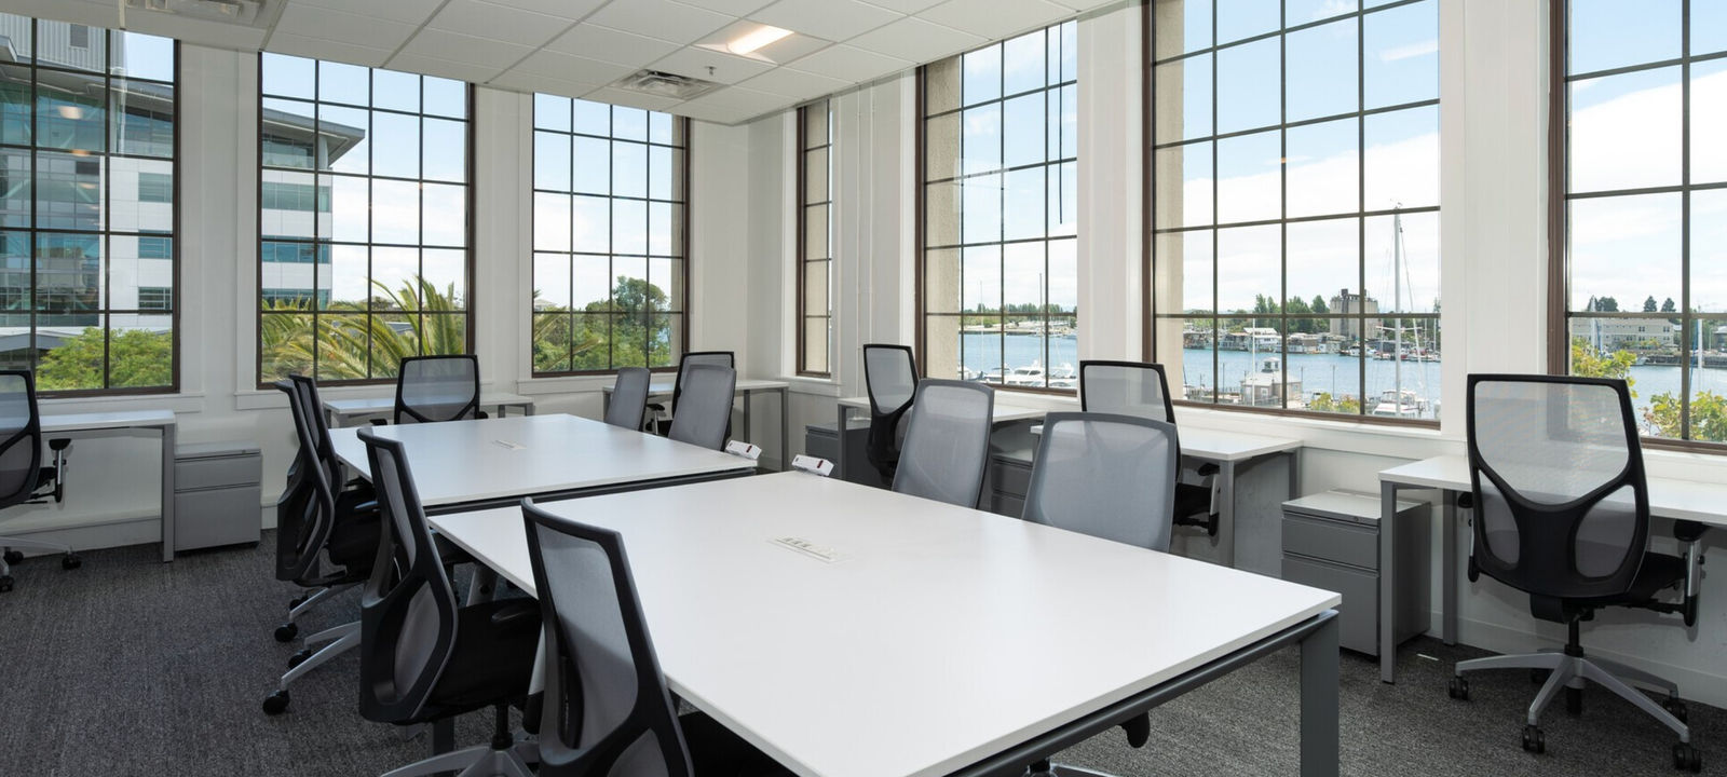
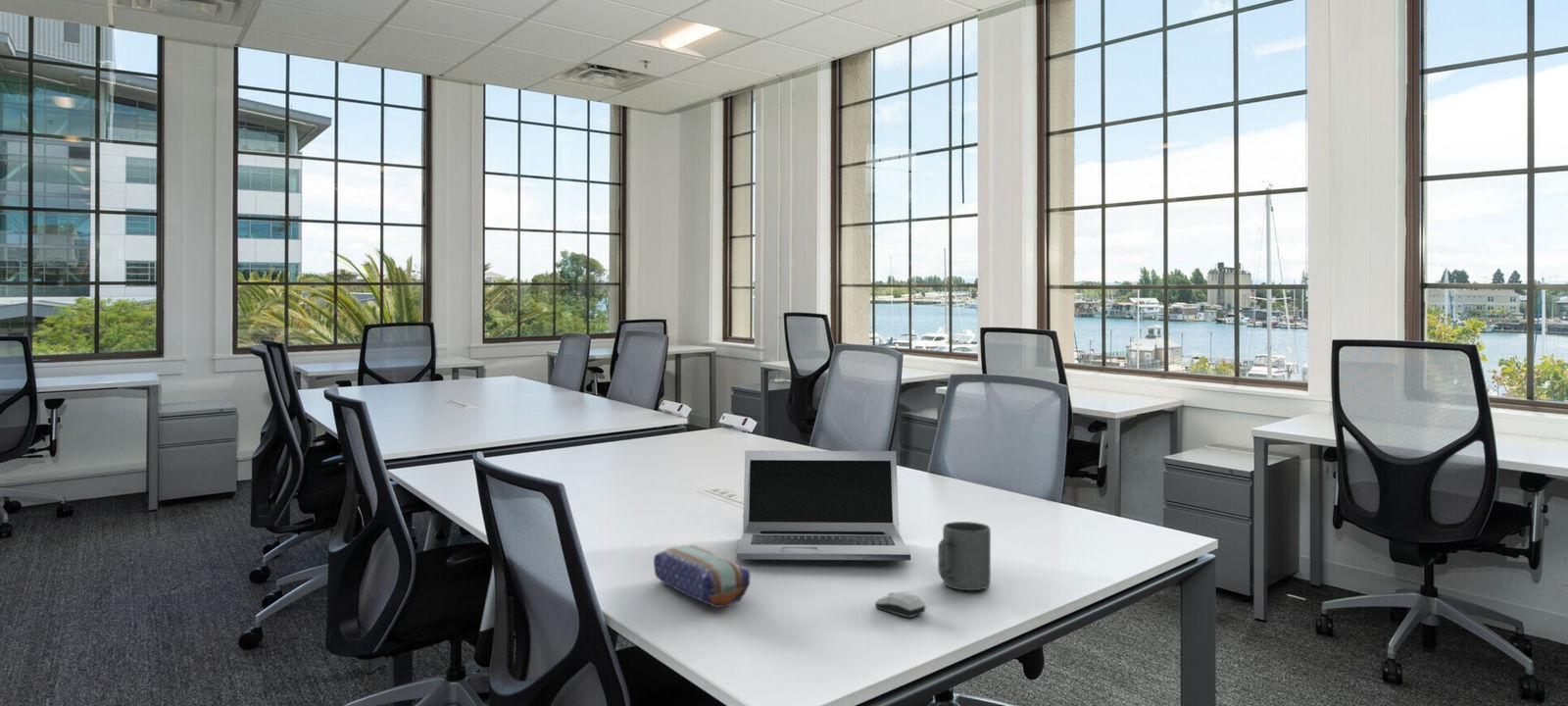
+ mug [937,521,992,591]
+ pencil case [653,544,752,609]
+ laptop [736,450,911,561]
+ computer mouse [874,591,927,619]
